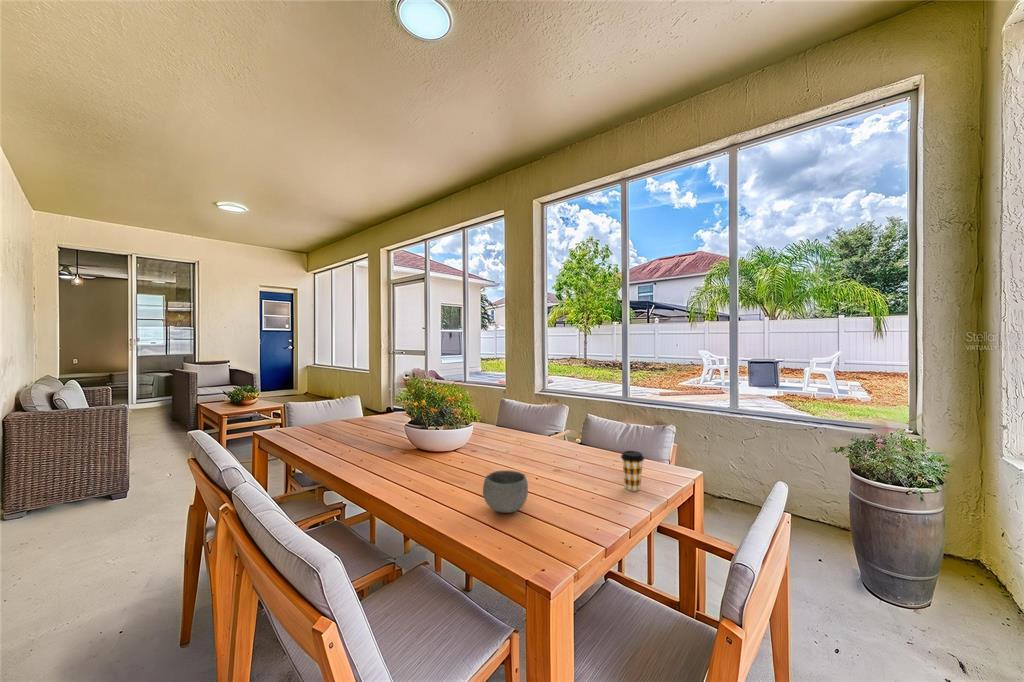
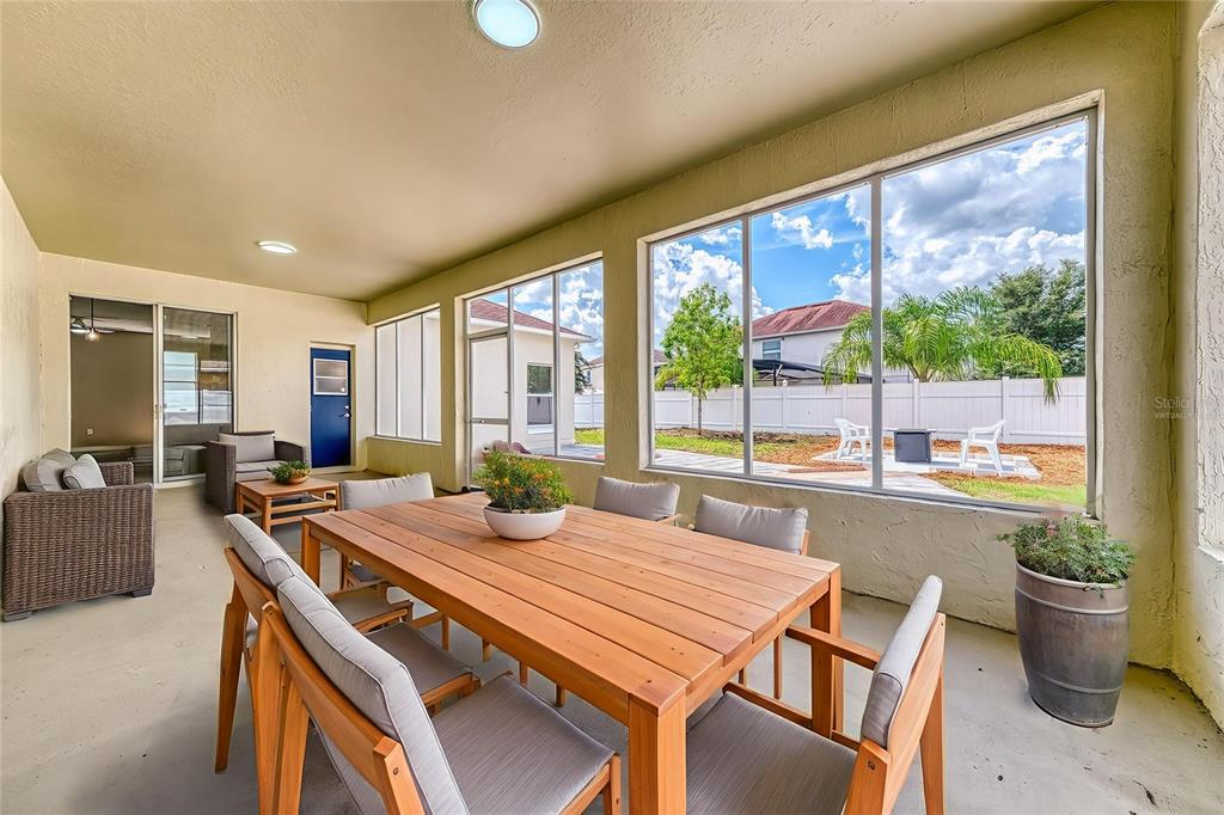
- coffee cup [620,450,645,492]
- bowl [482,470,529,514]
